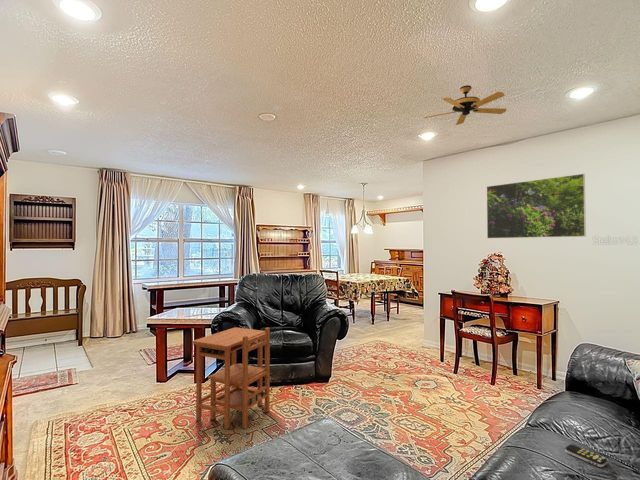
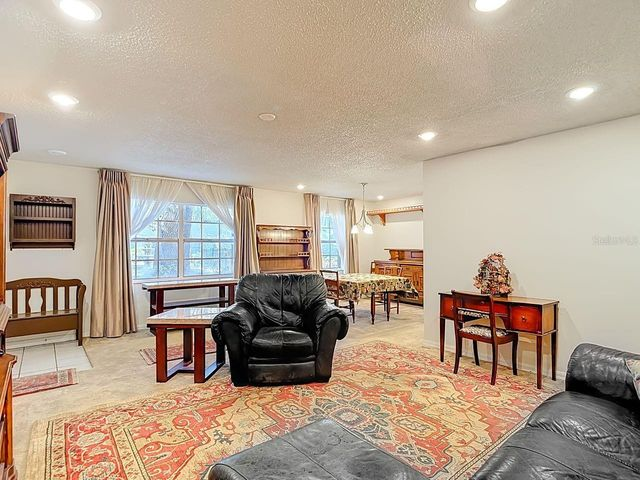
- ceiling fan [423,84,507,126]
- remote control [564,443,608,468]
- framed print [486,173,587,239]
- side table [192,327,271,430]
